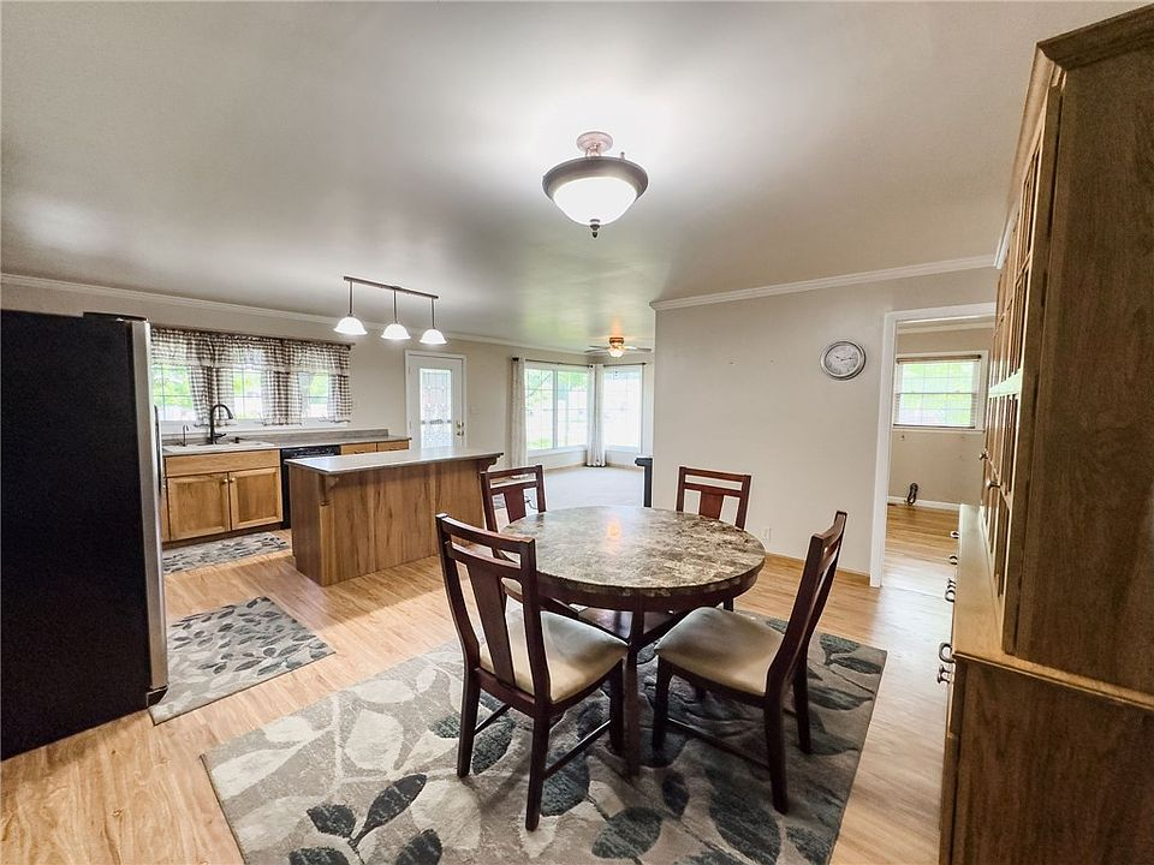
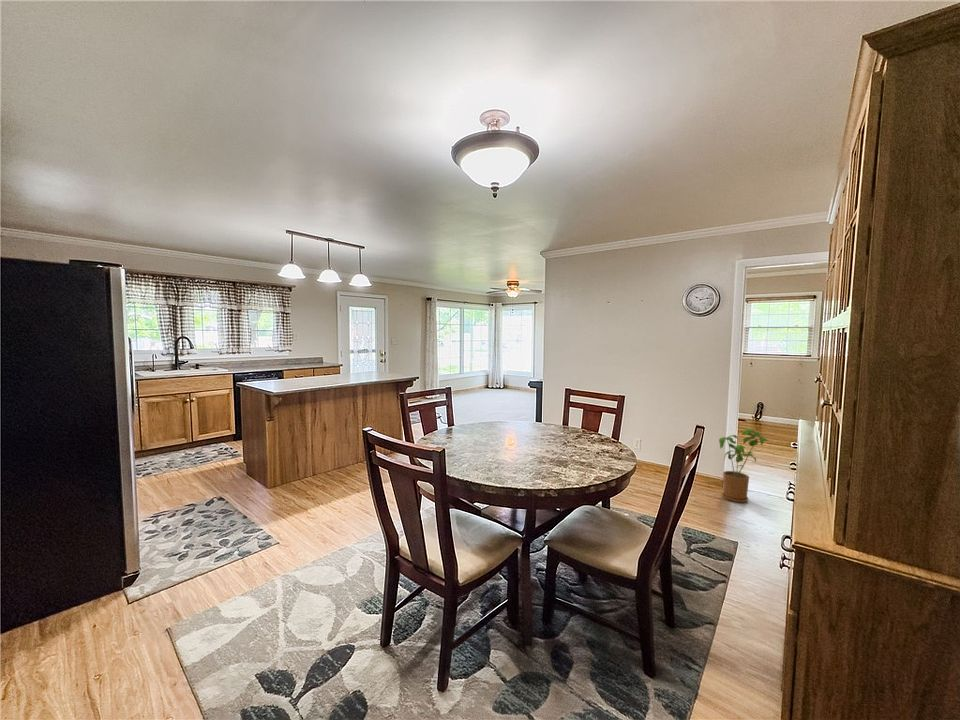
+ house plant [718,428,771,503]
